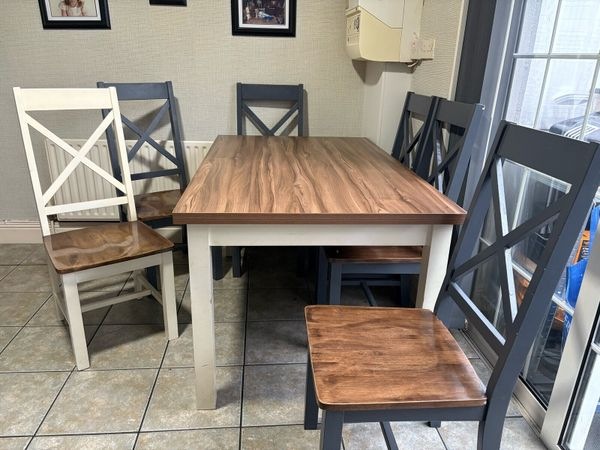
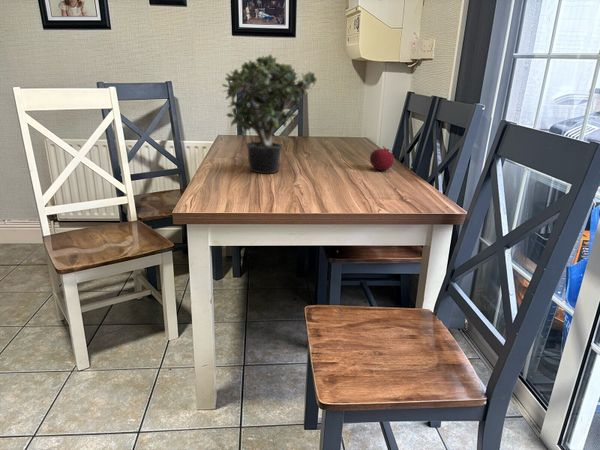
+ potted plant [221,53,318,175]
+ fruit [369,146,395,171]
